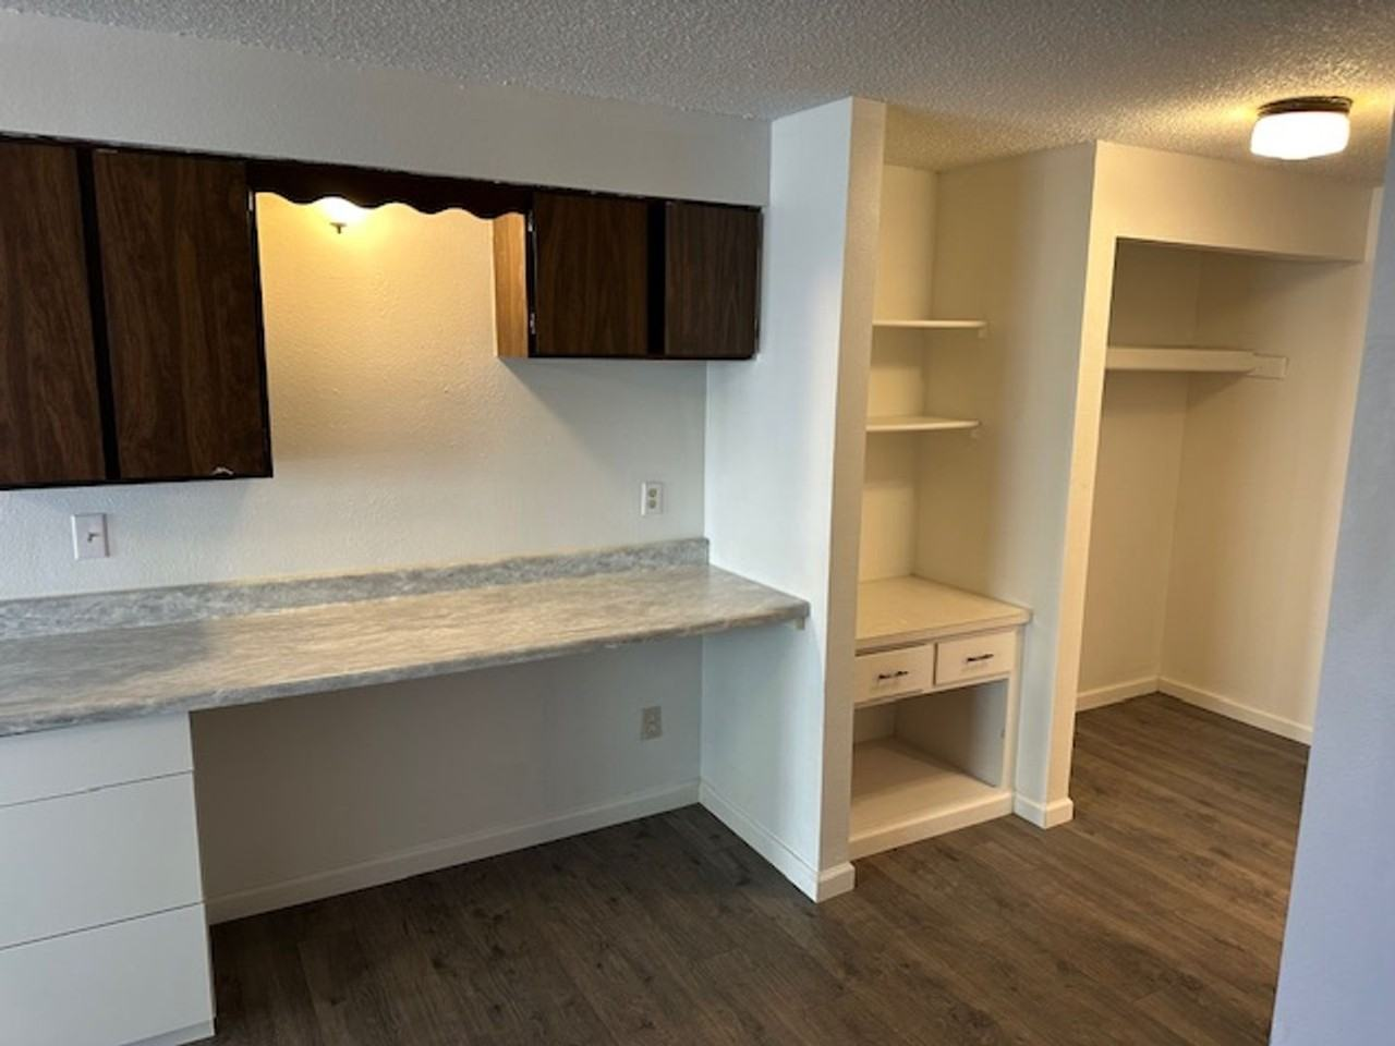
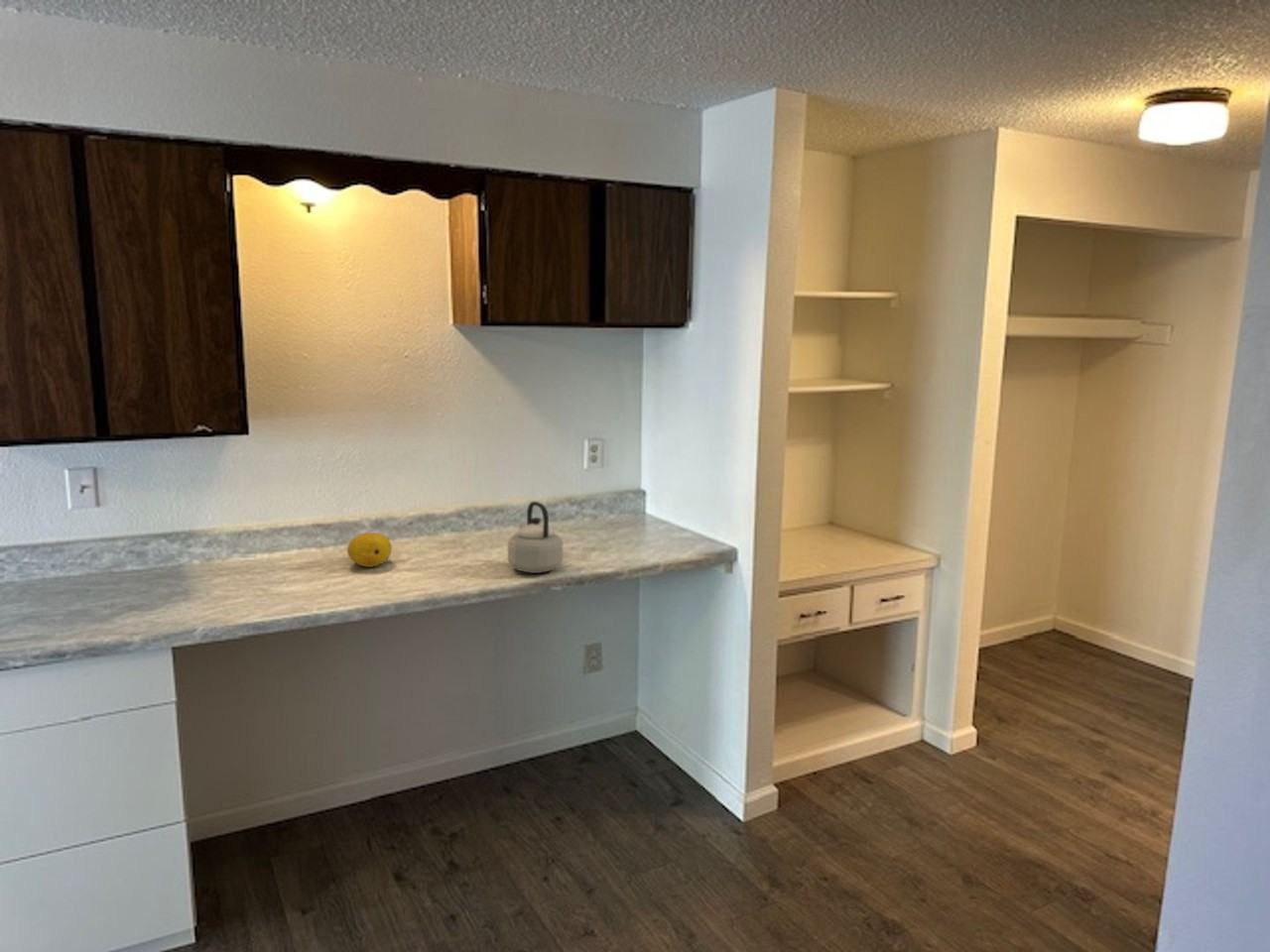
+ fruit [346,532,393,568]
+ teapot [507,501,564,574]
